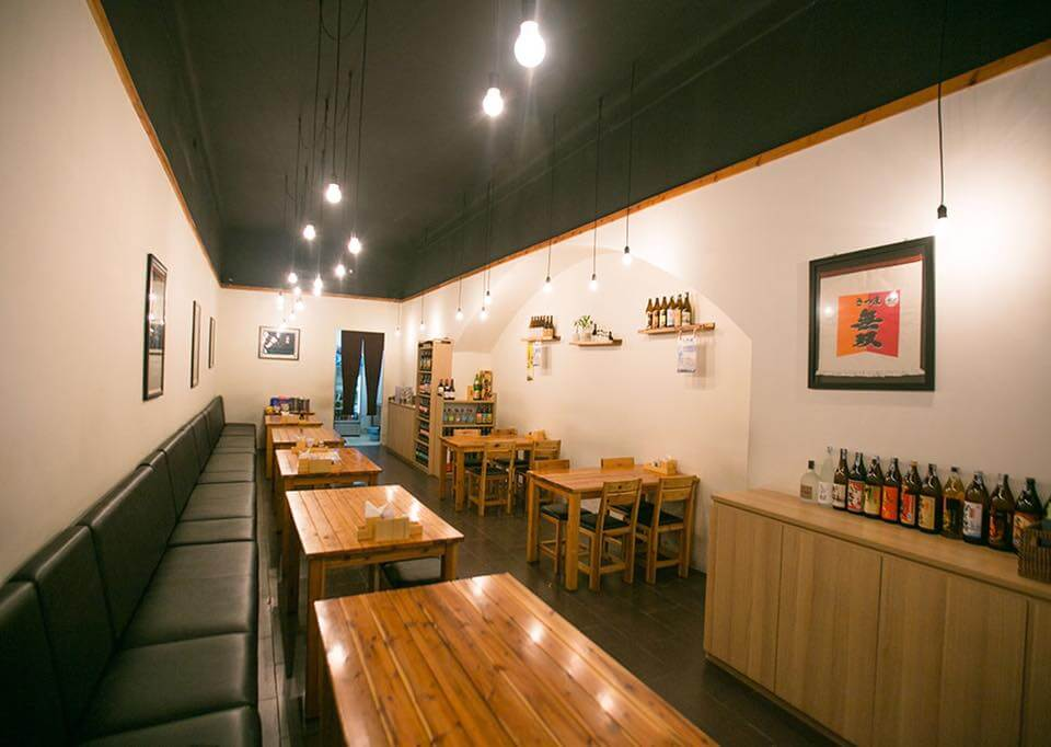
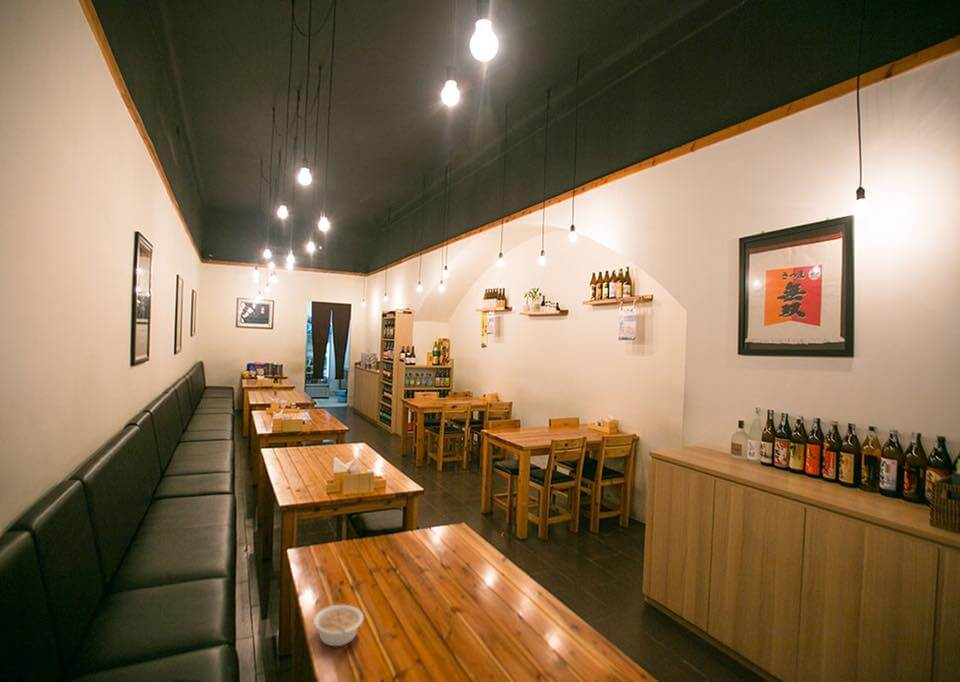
+ legume [312,604,365,647]
